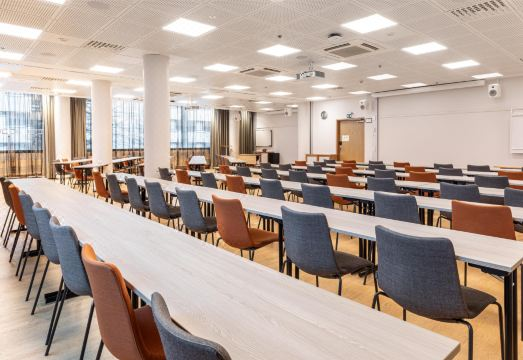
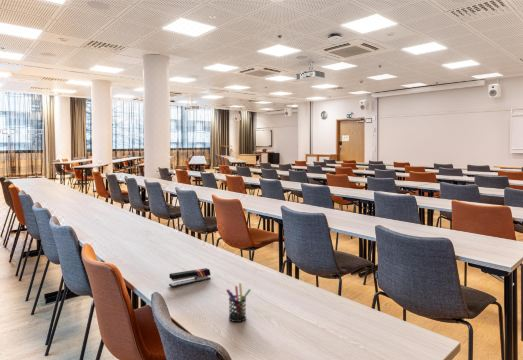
+ pen holder [225,282,252,323]
+ stapler [168,267,212,288]
